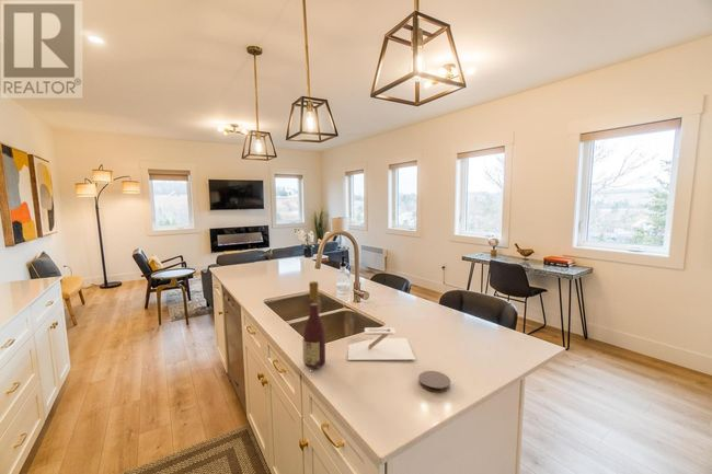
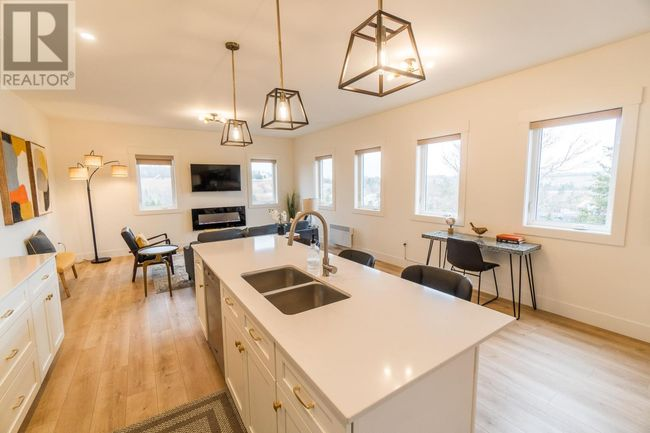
- coaster [417,370,451,393]
- diving board [347,326,416,361]
- wine bottle [301,280,326,369]
